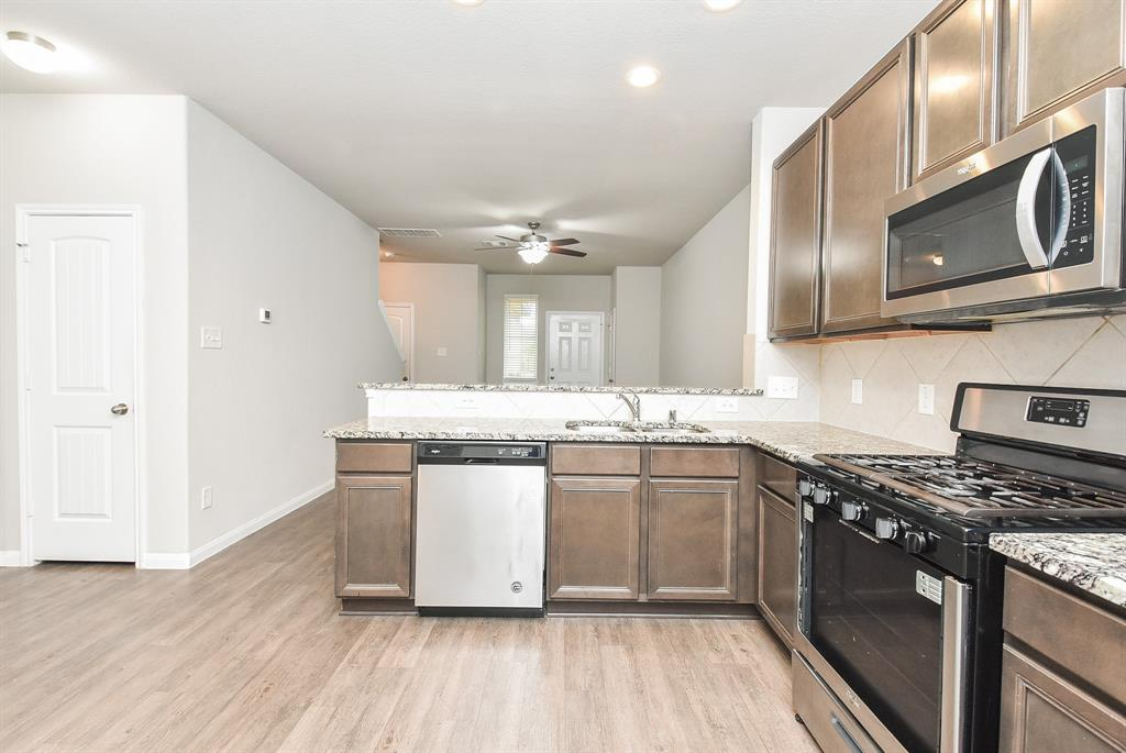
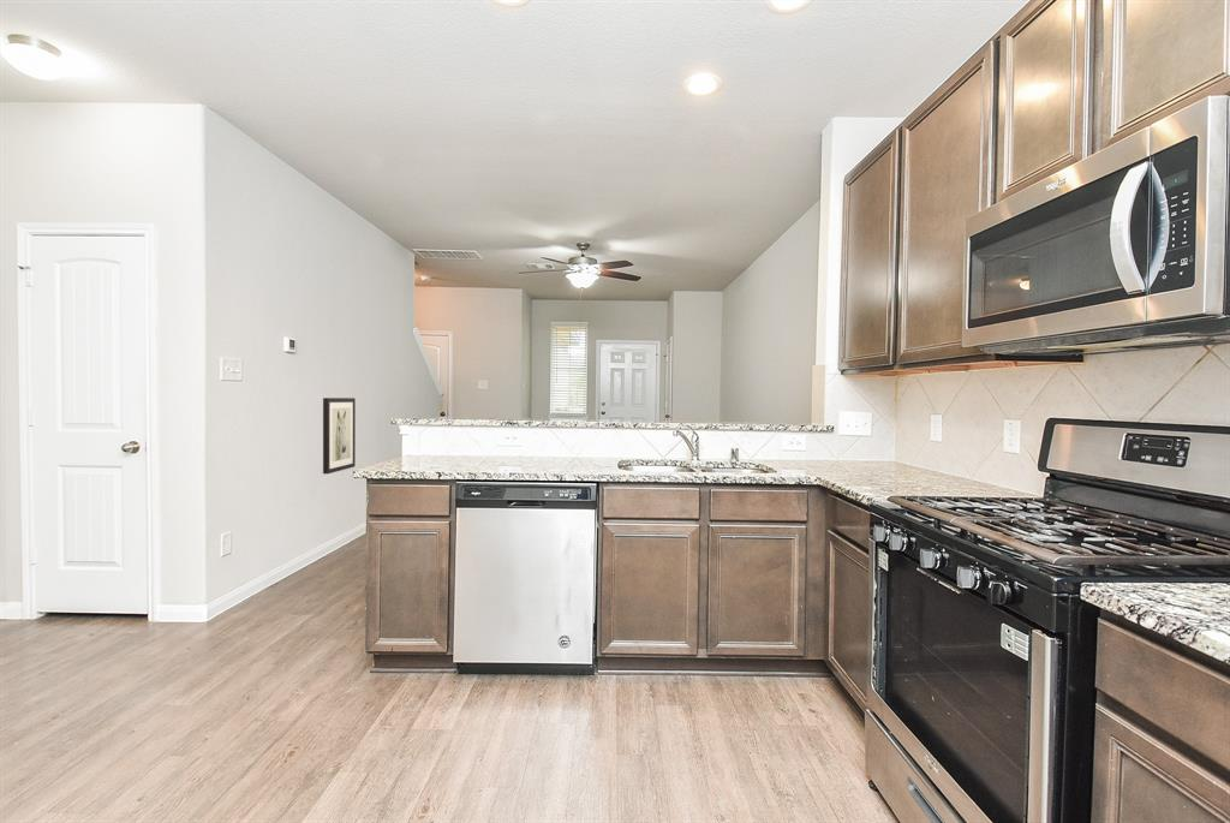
+ wall art [322,396,357,475]
